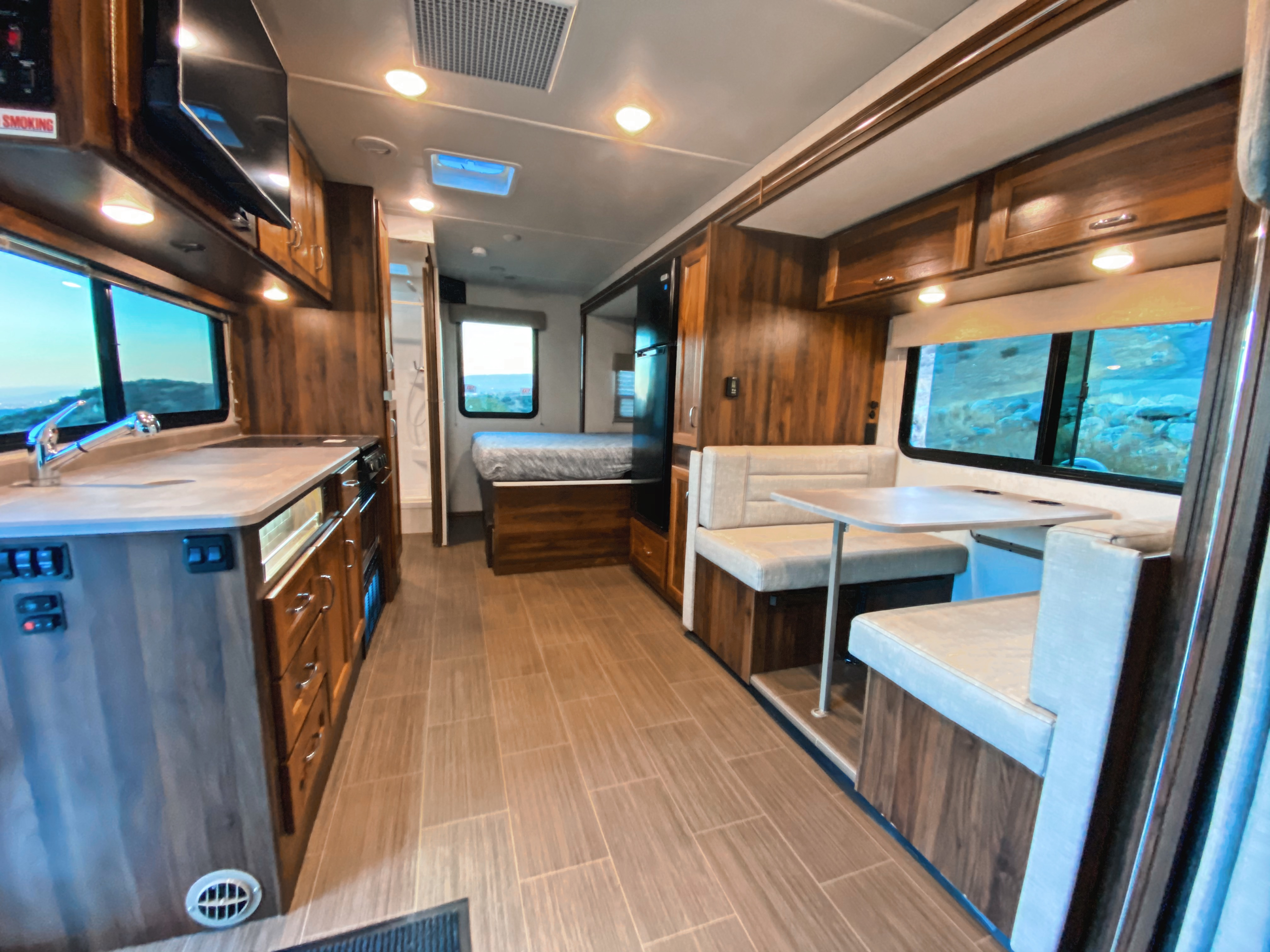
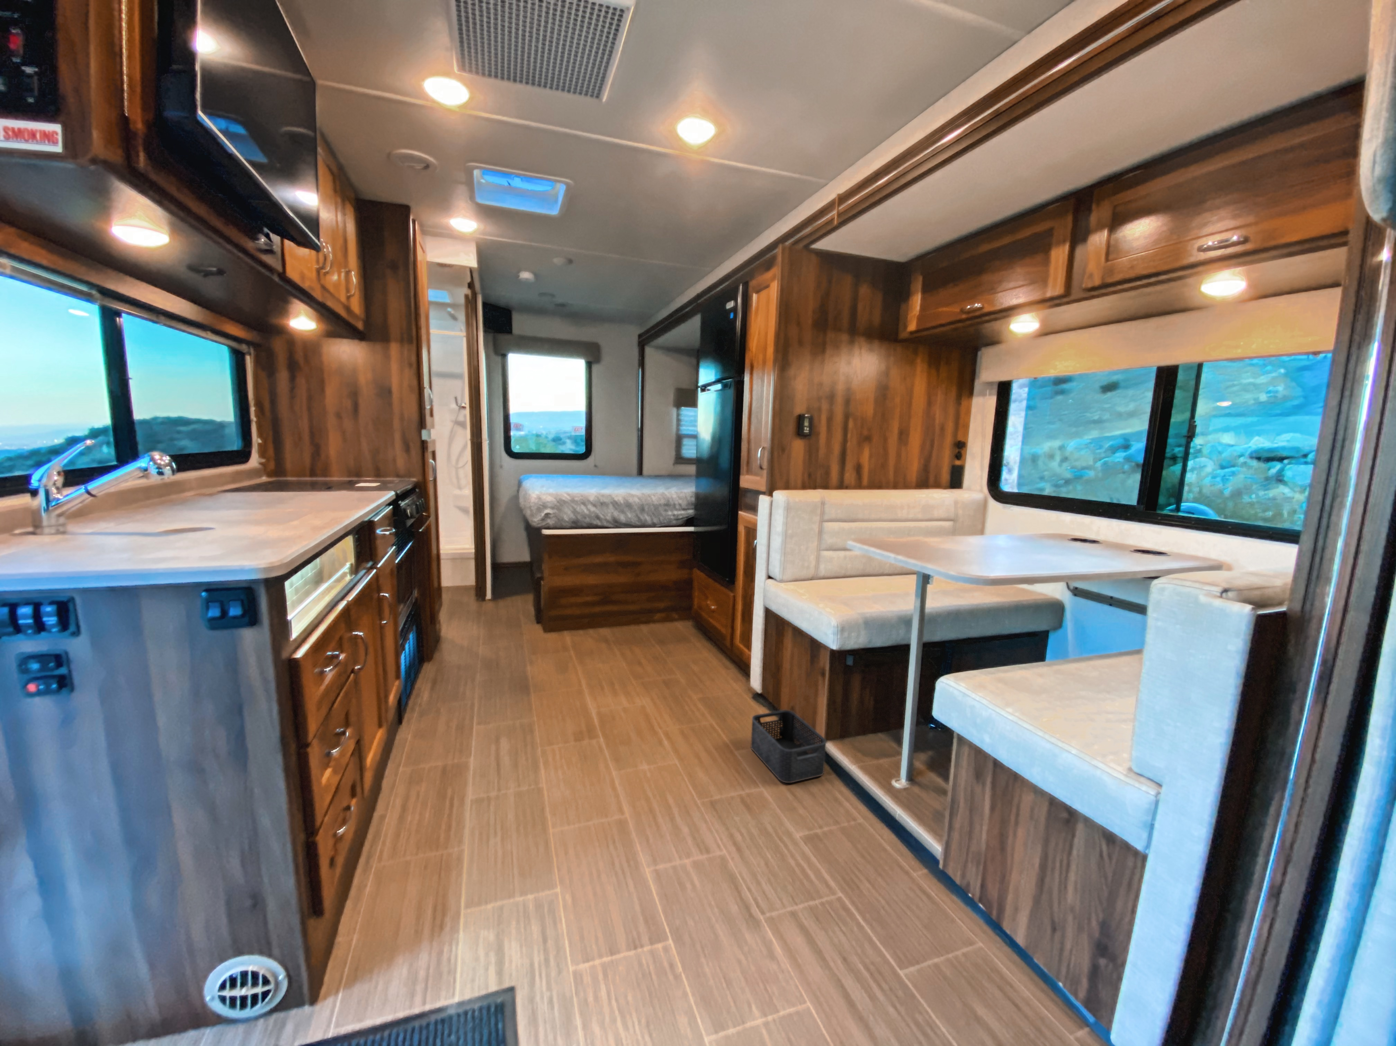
+ storage bin [751,710,827,783]
